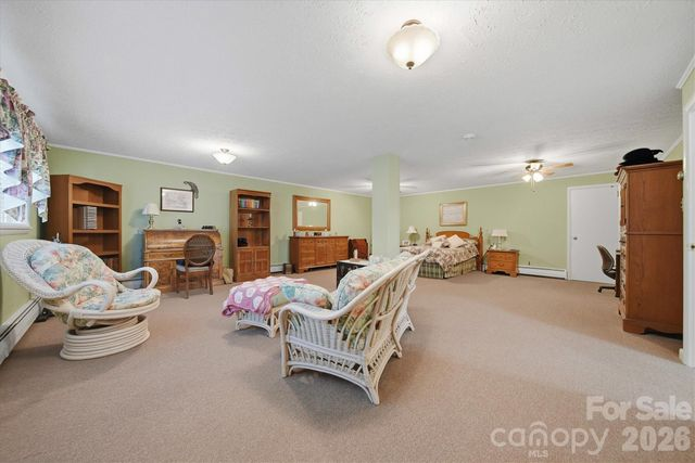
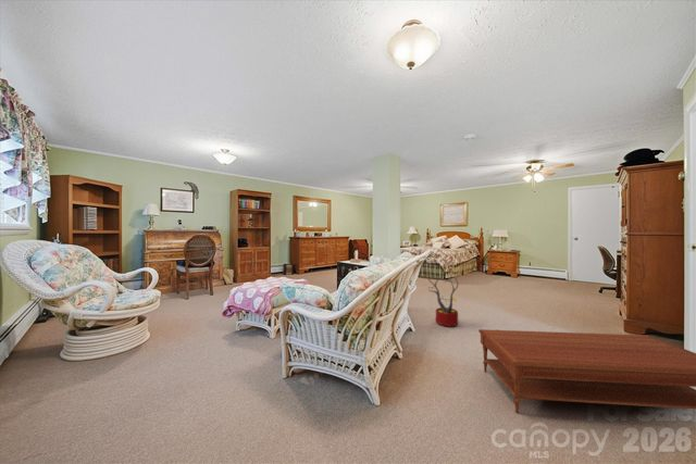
+ coffee table [477,328,696,414]
+ decorative plant [425,269,459,327]
